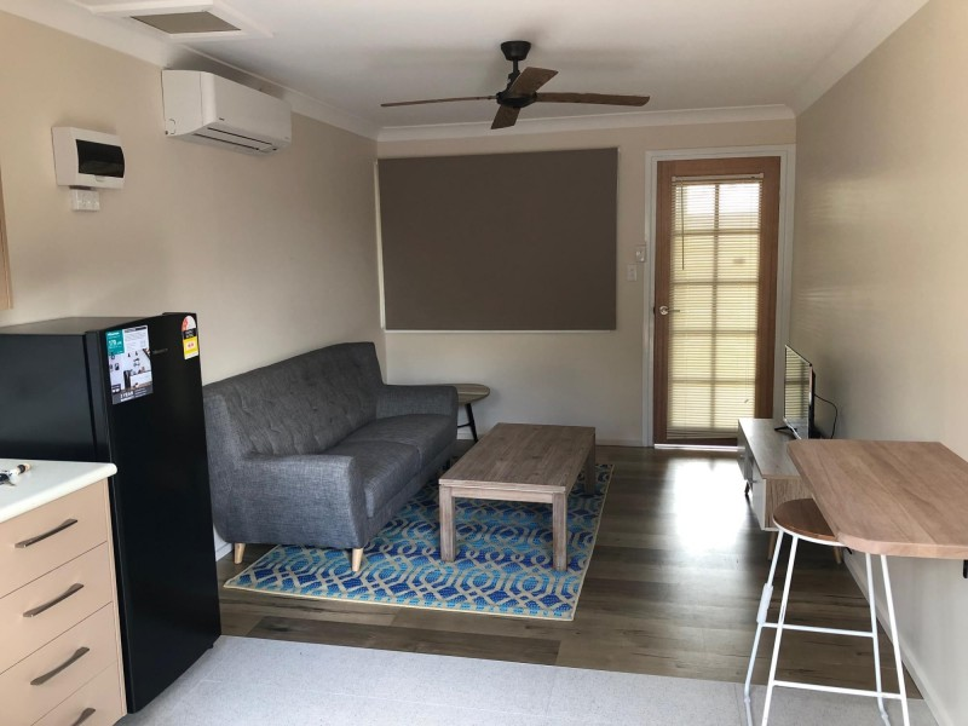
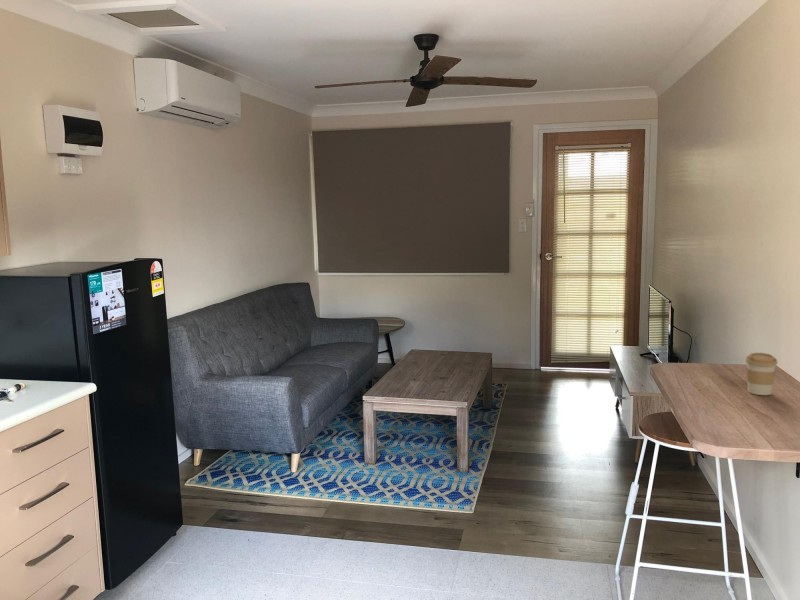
+ coffee cup [744,352,778,396]
